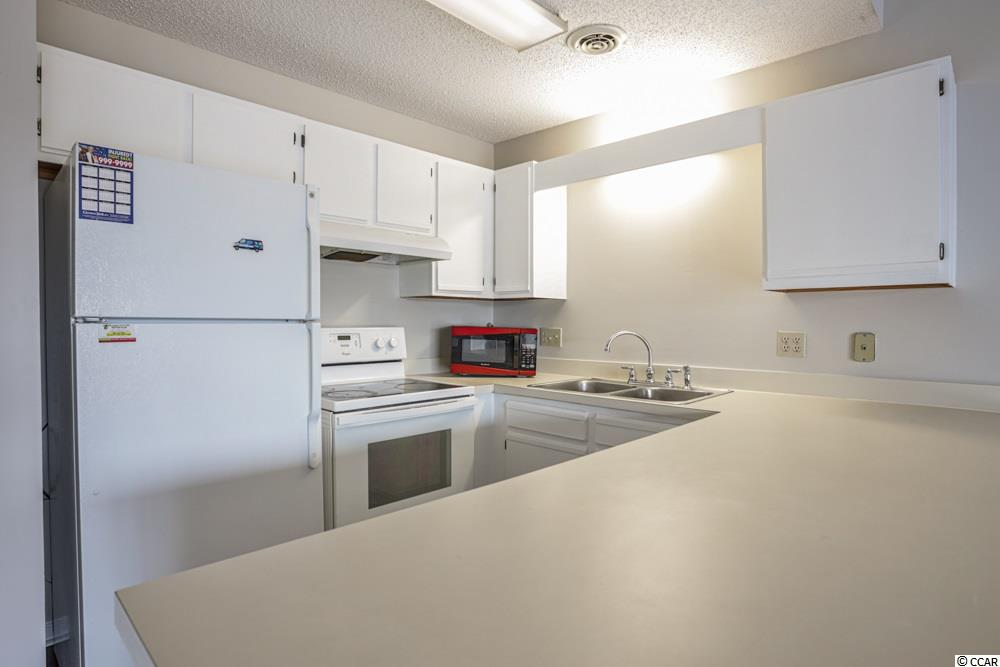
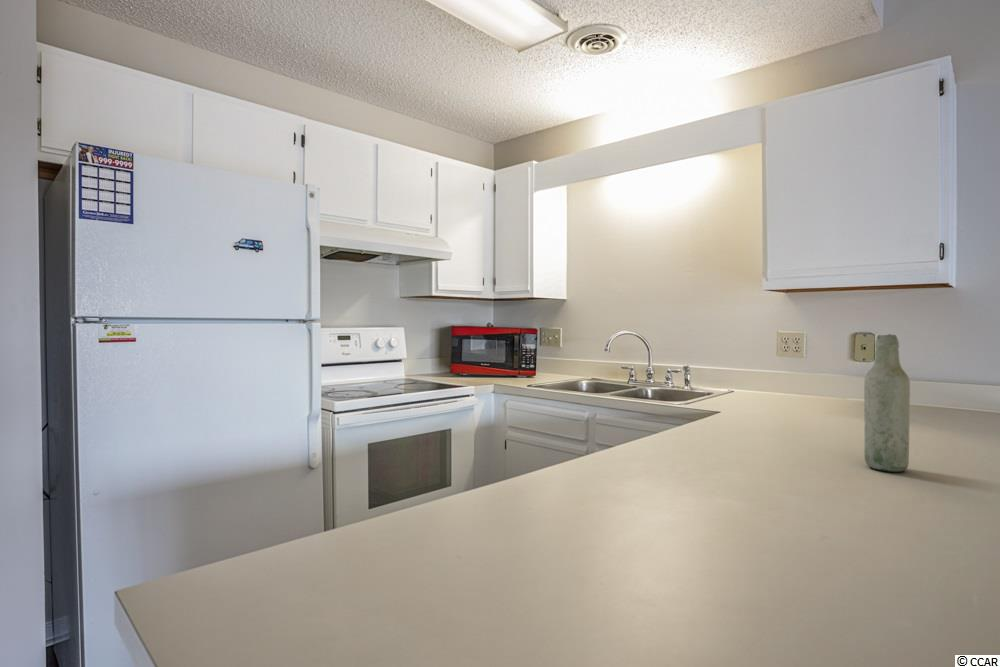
+ bottle [863,333,911,473]
